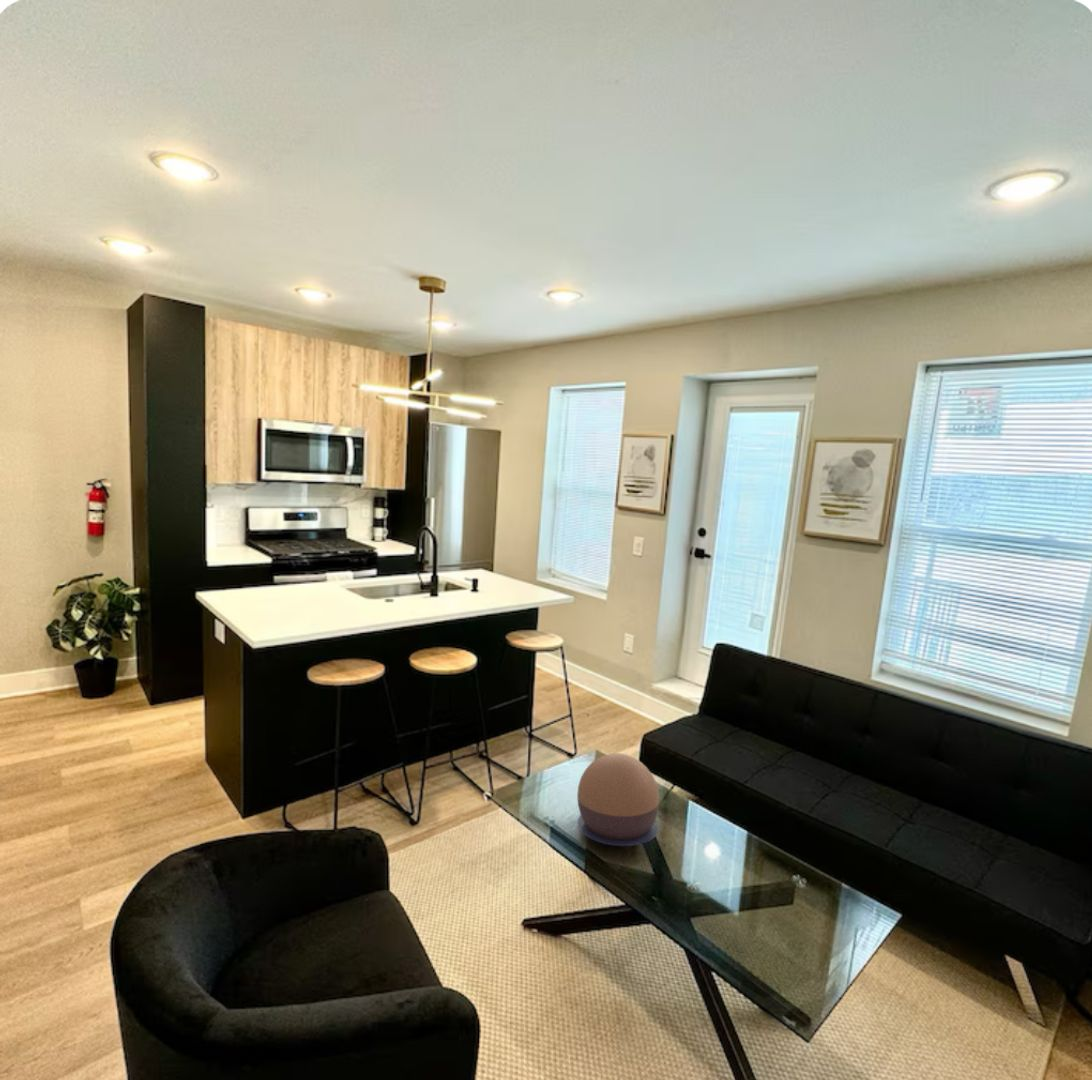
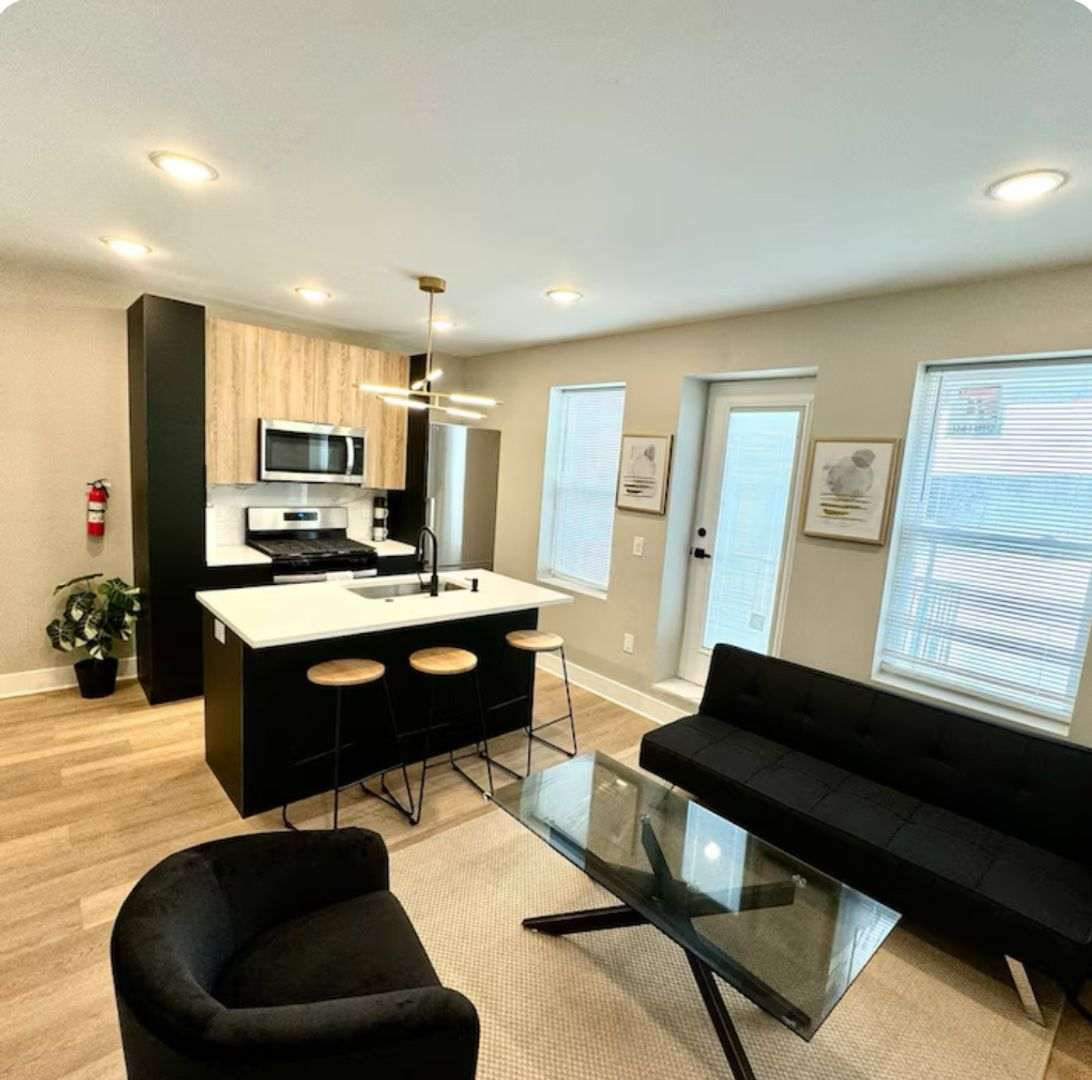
- decorative bowl [576,752,660,847]
